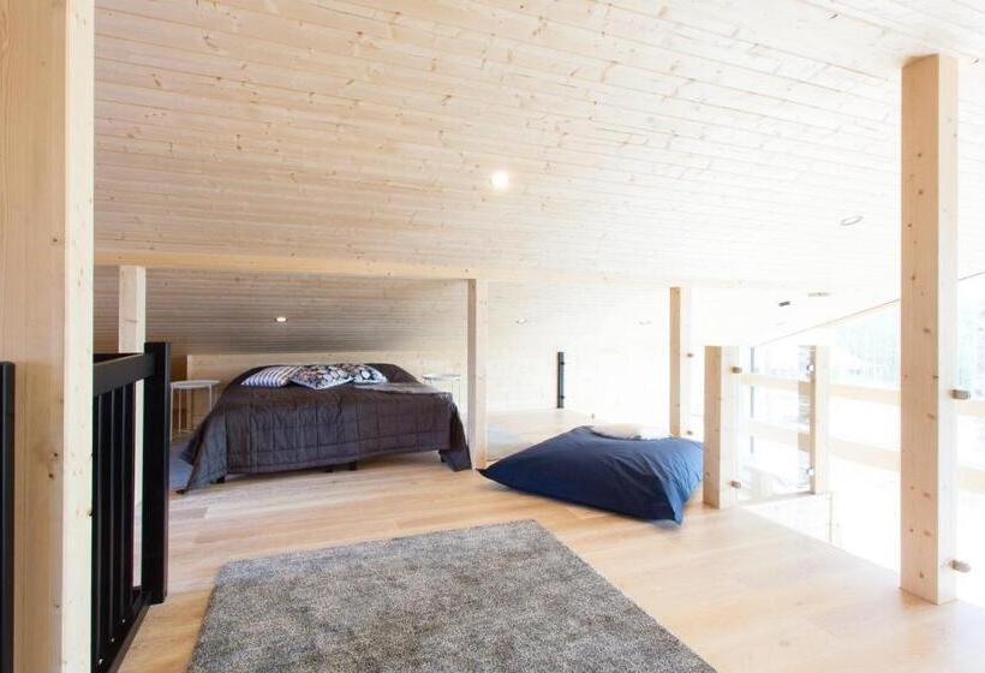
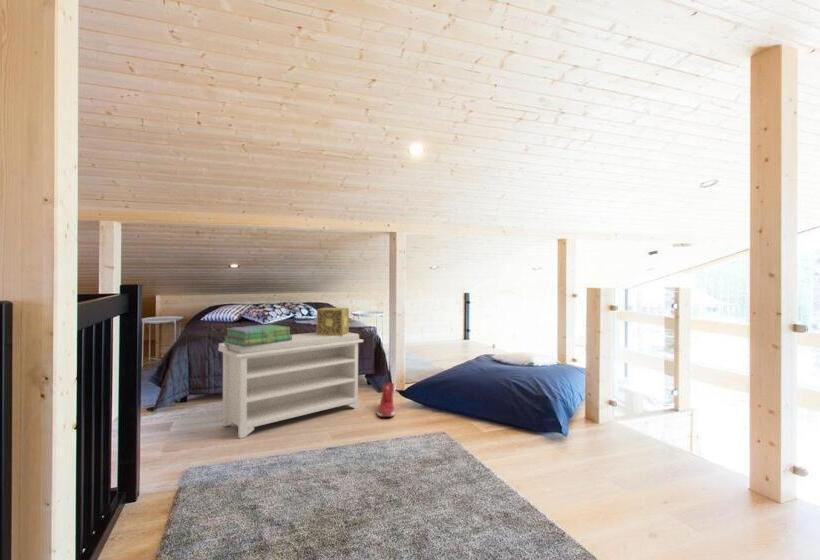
+ bench [217,331,364,439]
+ sneaker [376,382,396,418]
+ stack of books [223,323,292,346]
+ decorative box [316,307,350,336]
